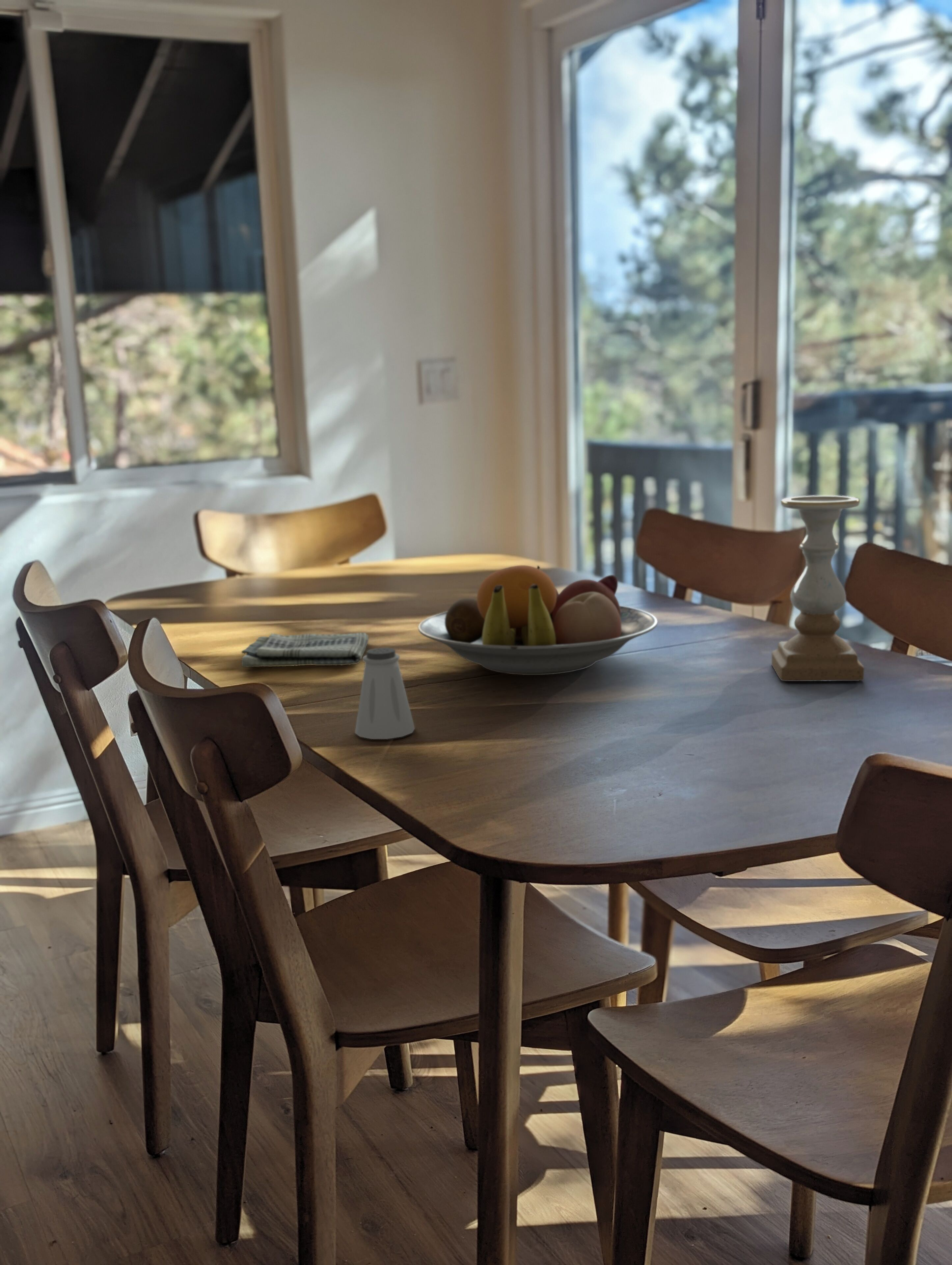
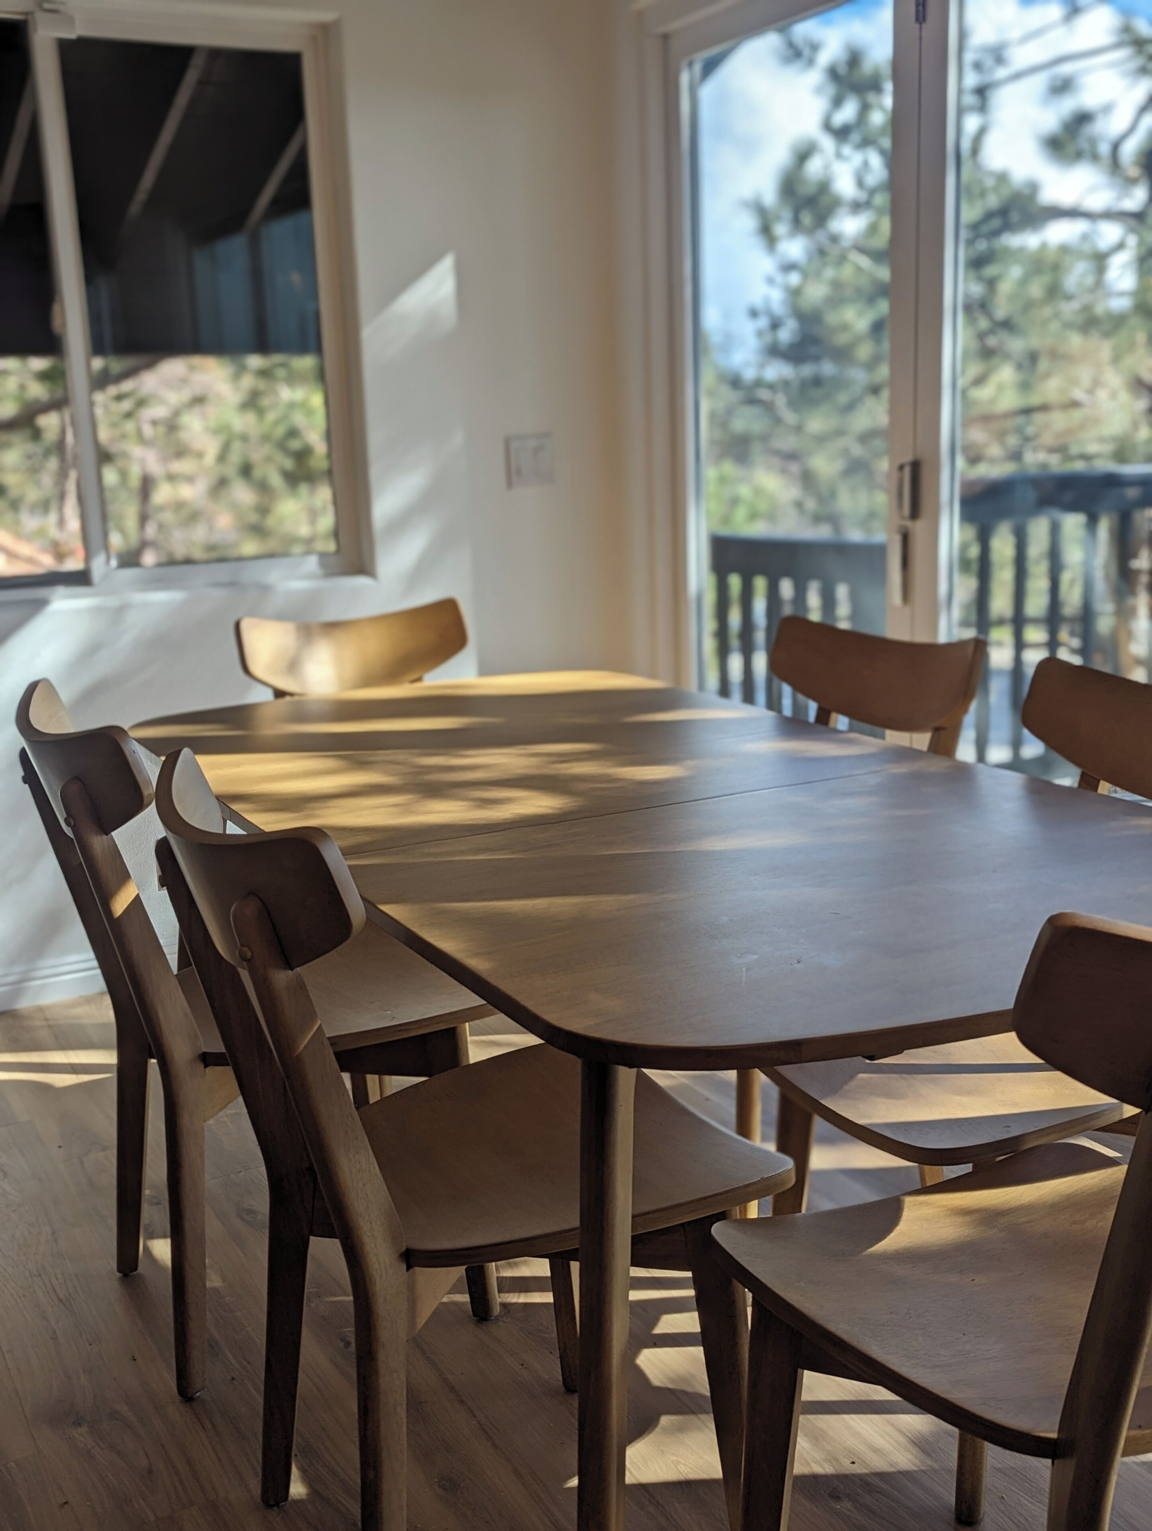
- saltshaker [355,647,415,739]
- dish towel [241,632,369,667]
- candle holder [771,495,864,682]
- fruit bowl [418,565,658,675]
